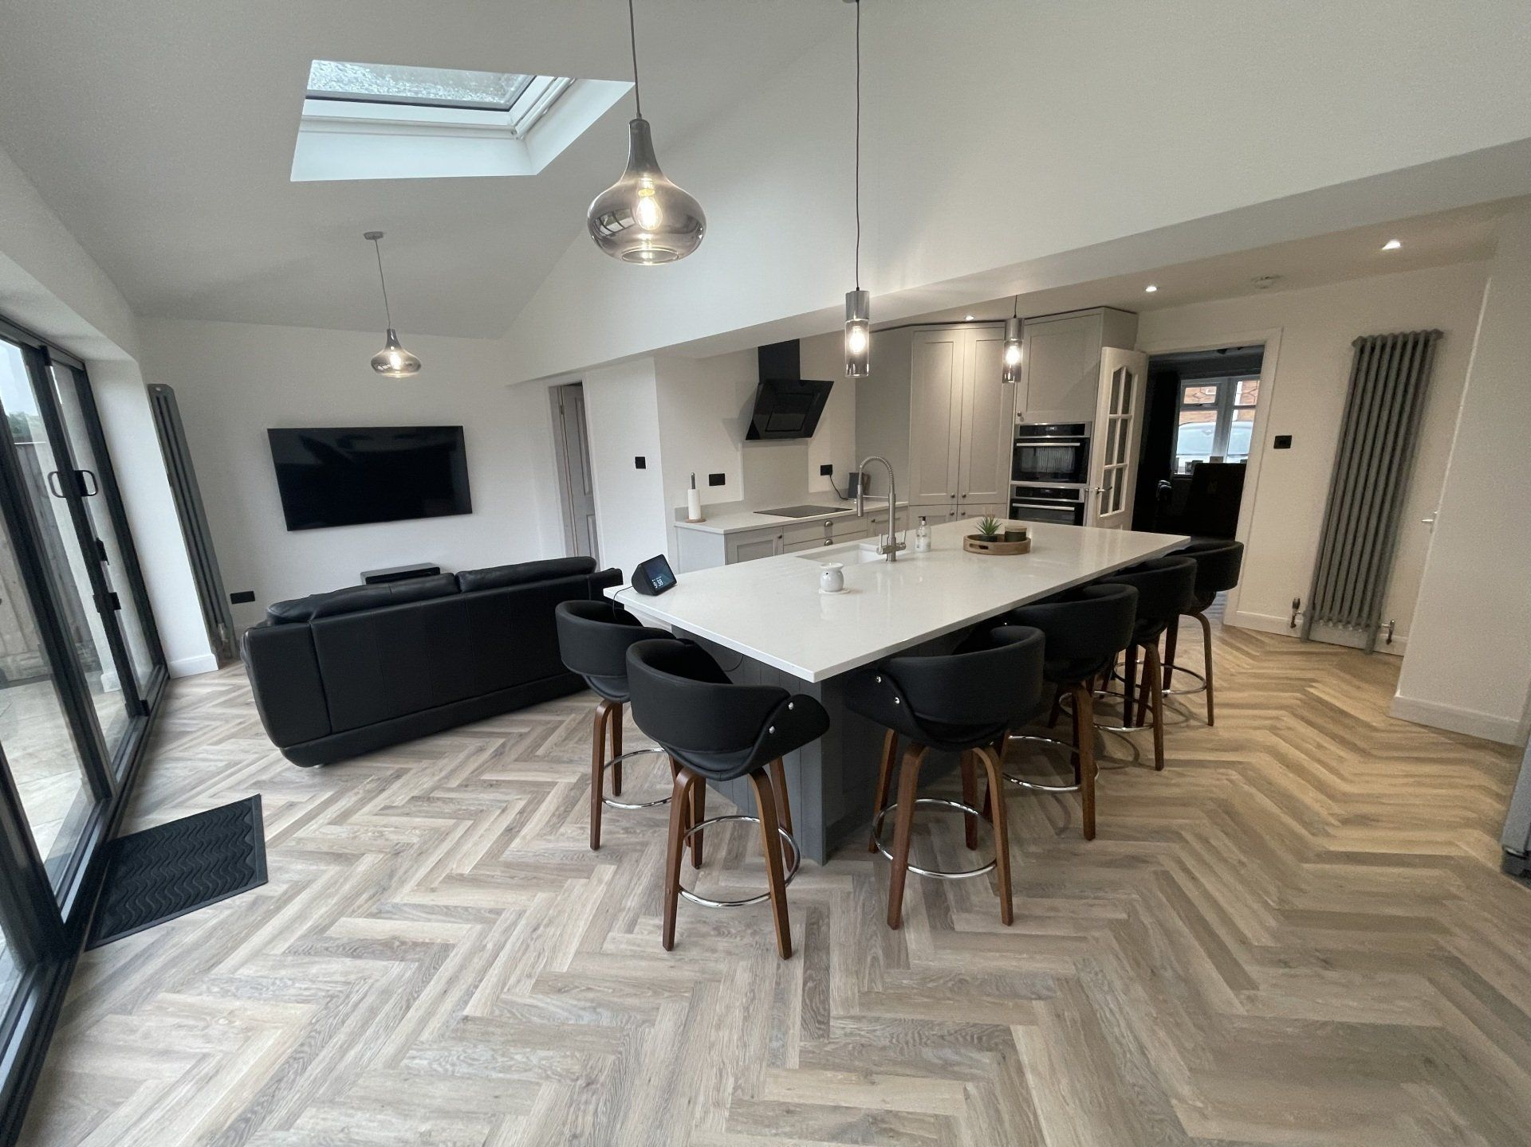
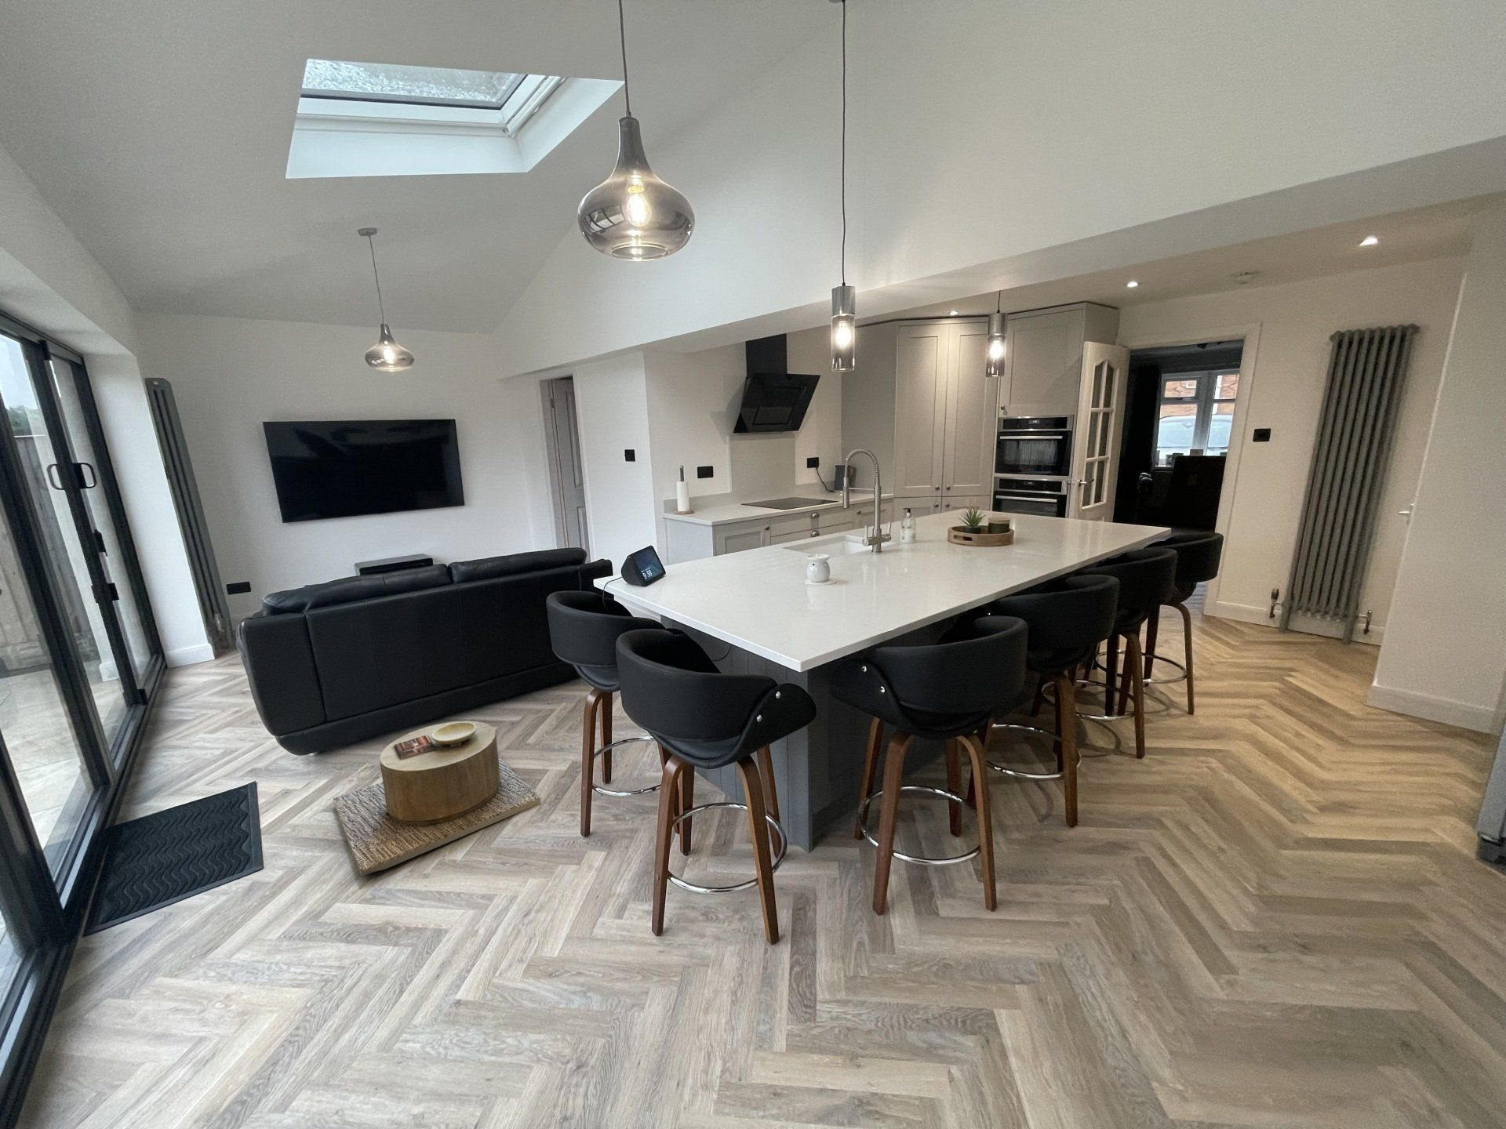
+ side table [332,721,542,878]
